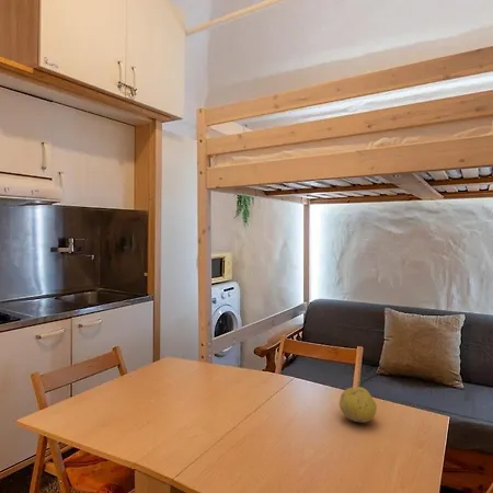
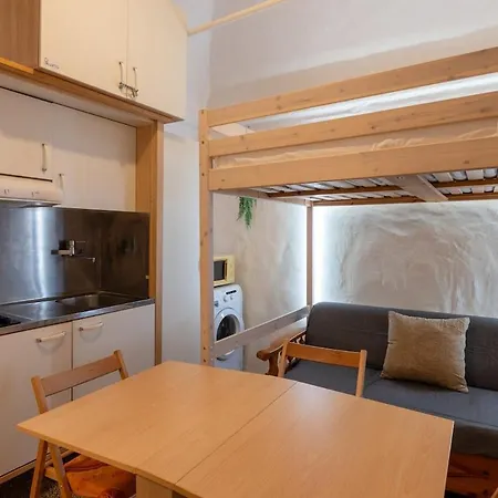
- fruit [339,386,378,423]
